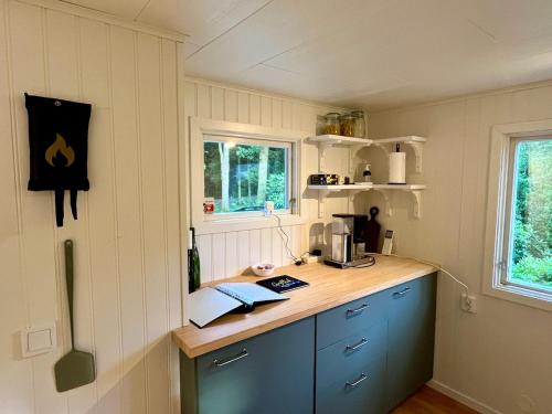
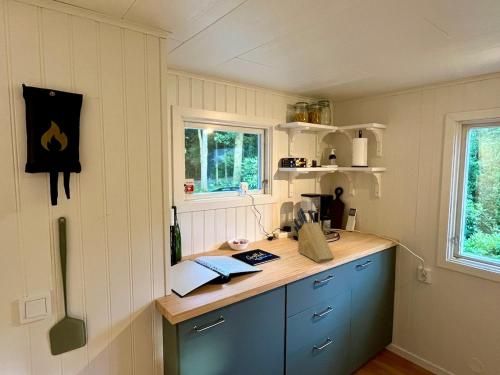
+ knife block [292,207,335,263]
